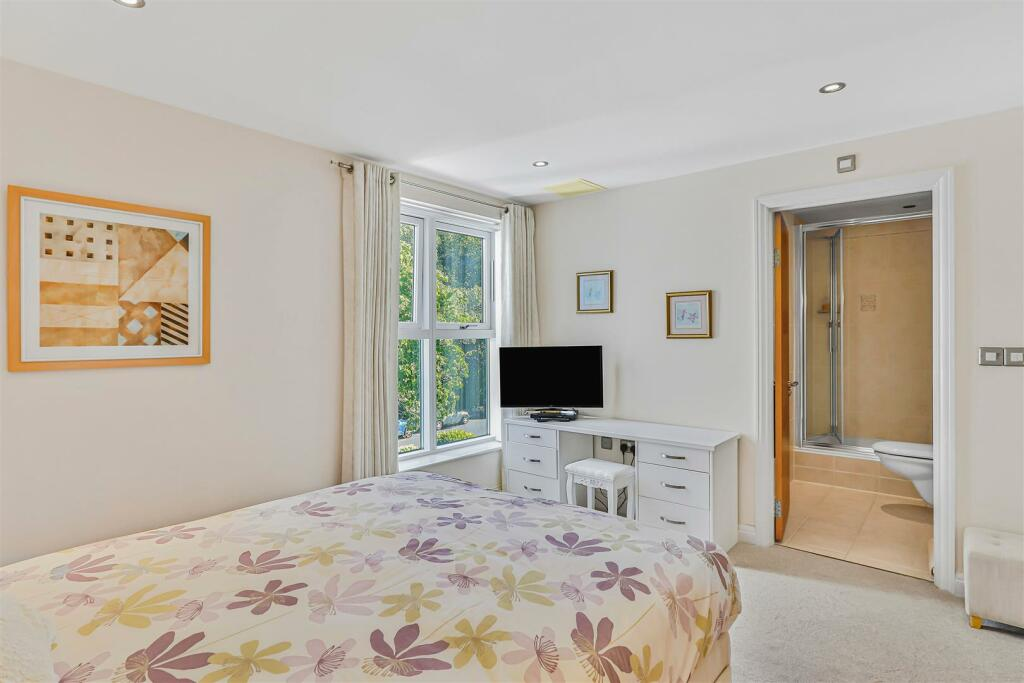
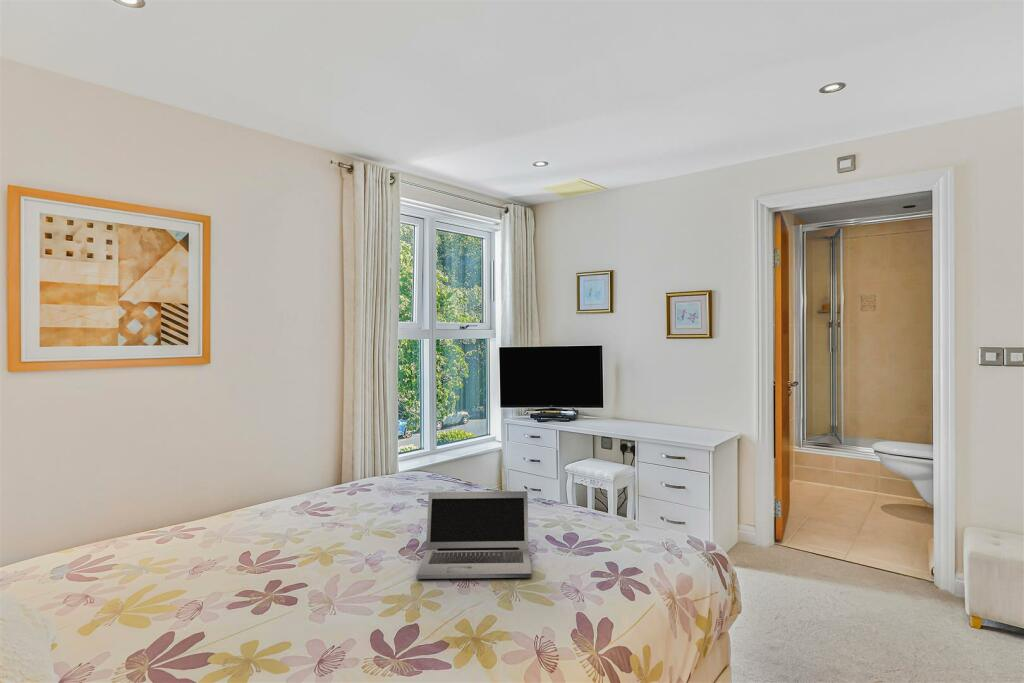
+ laptop [416,490,533,580]
